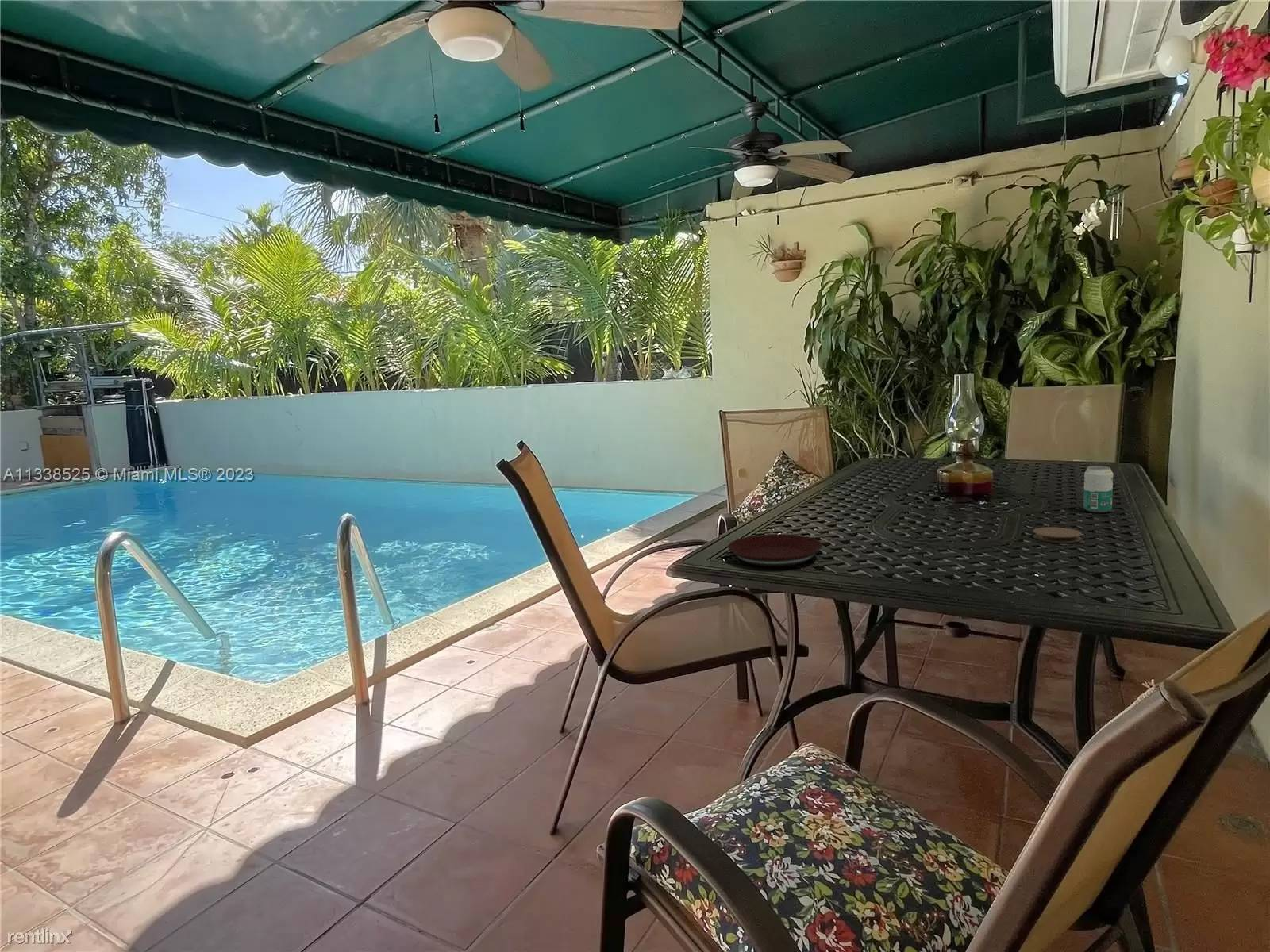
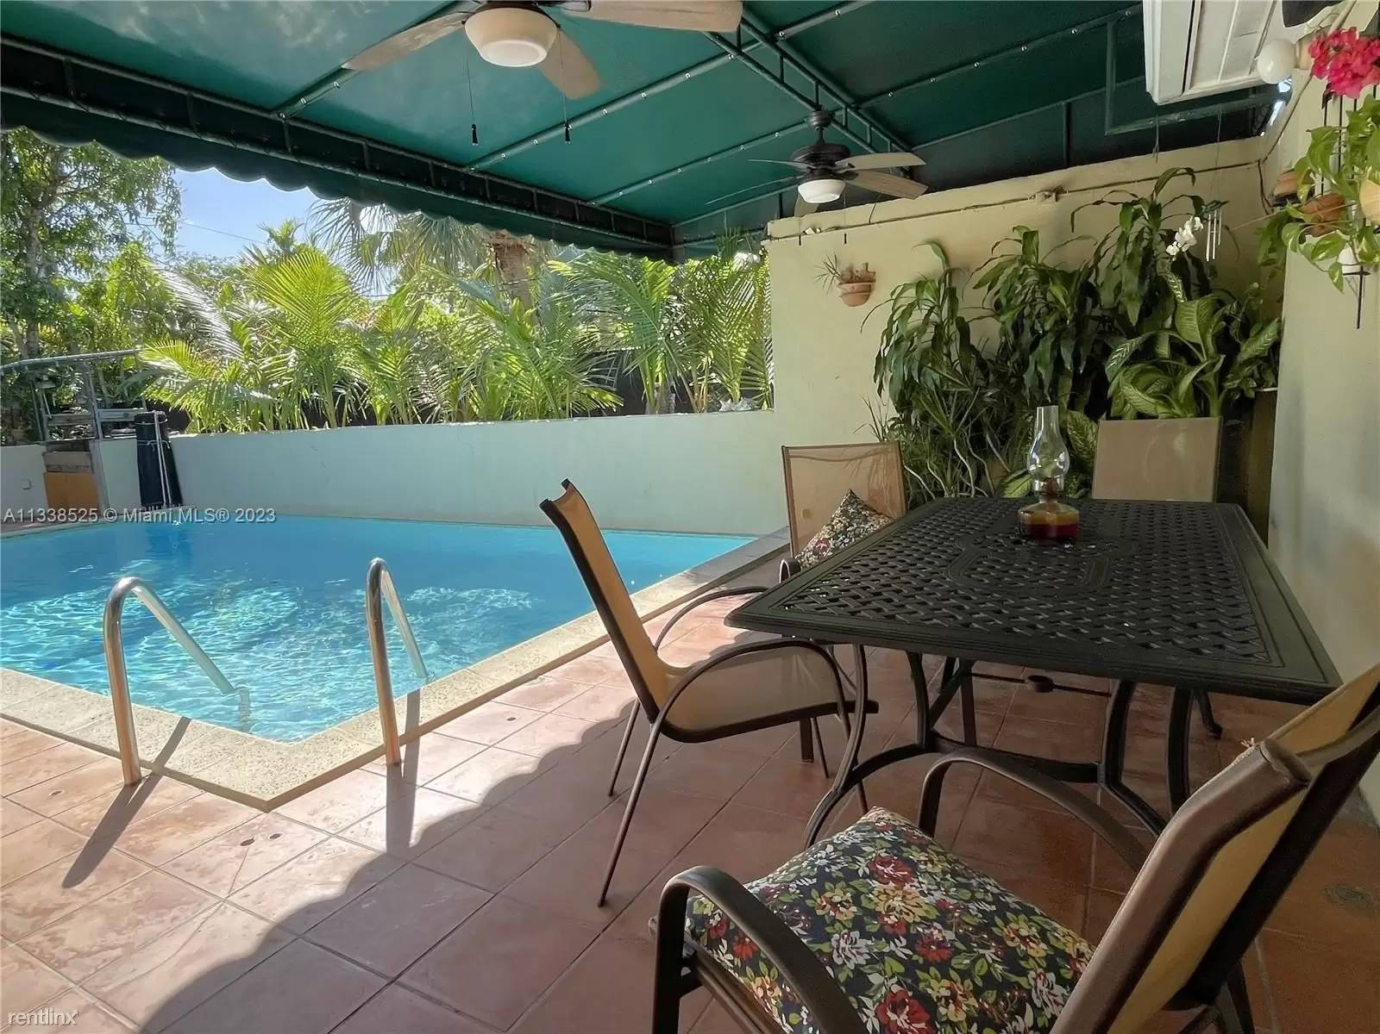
- plate [727,533,823,567]
- coaster [1032,526,1083,543]
- beverage can [1083,465,1114,513]
